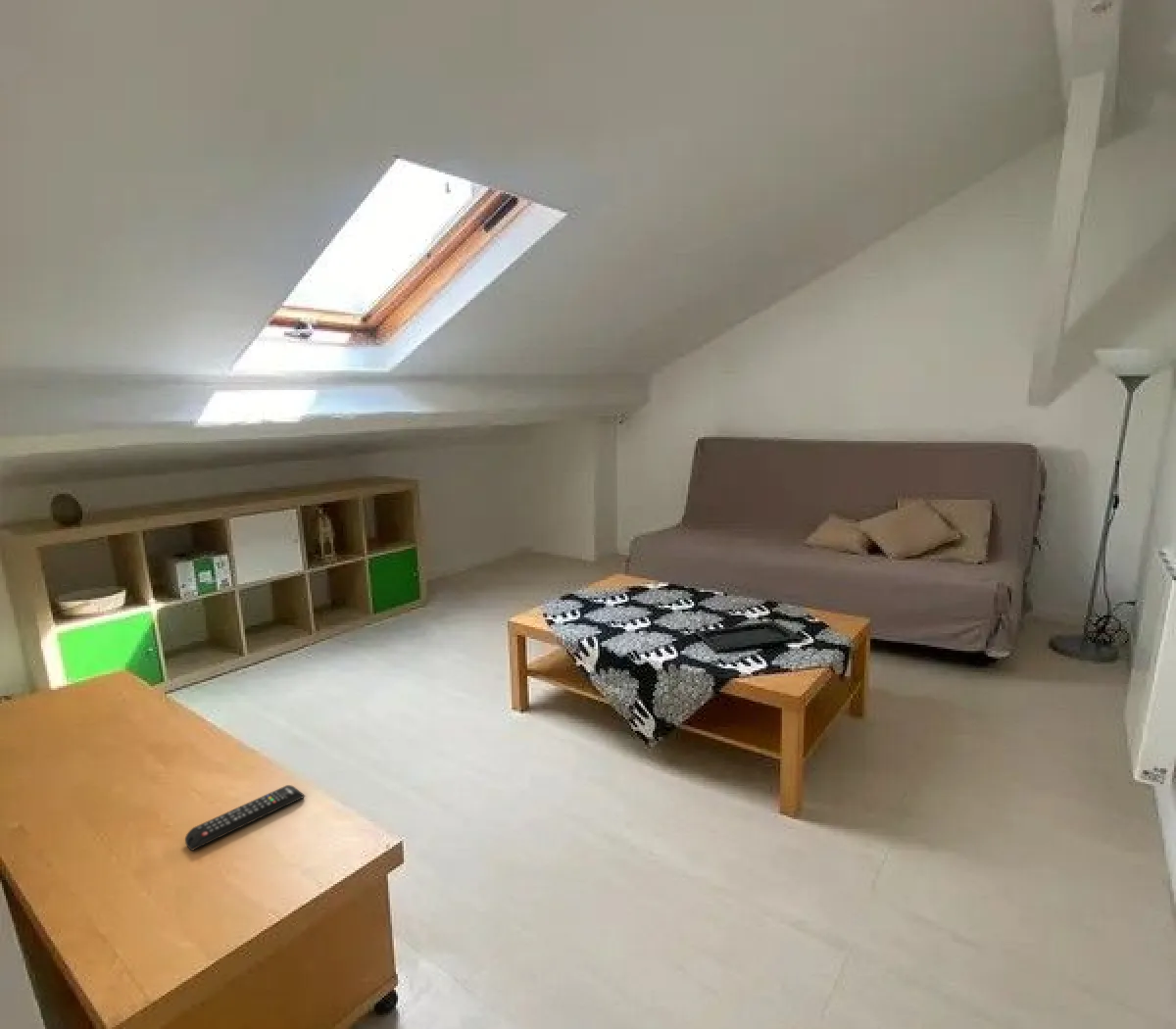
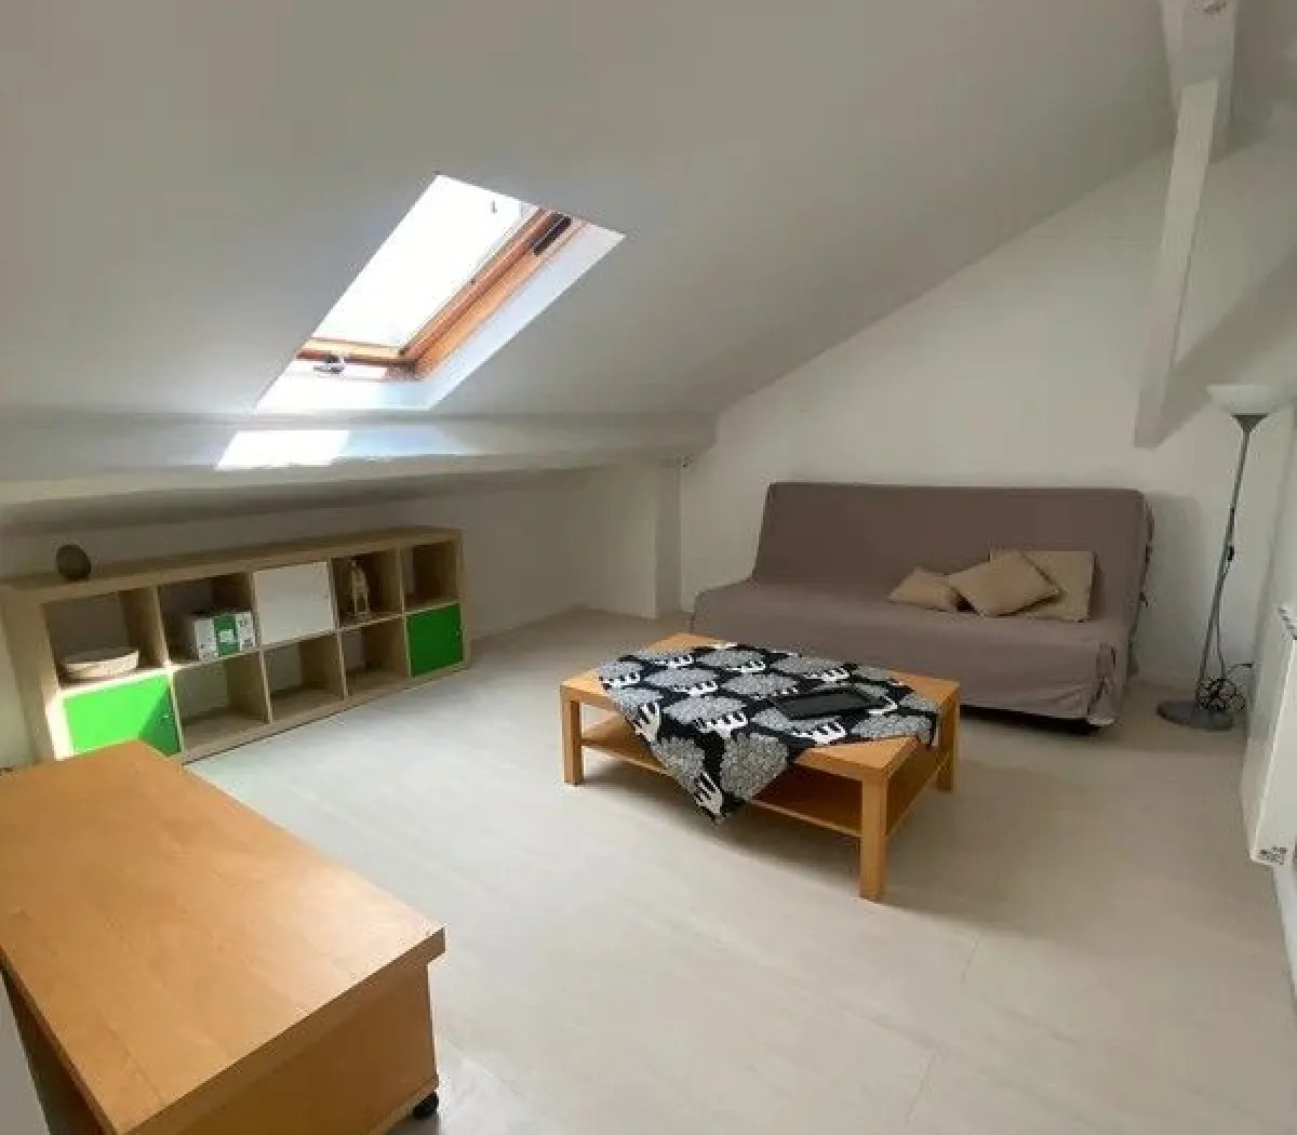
- remote control [184,784,306,852]
